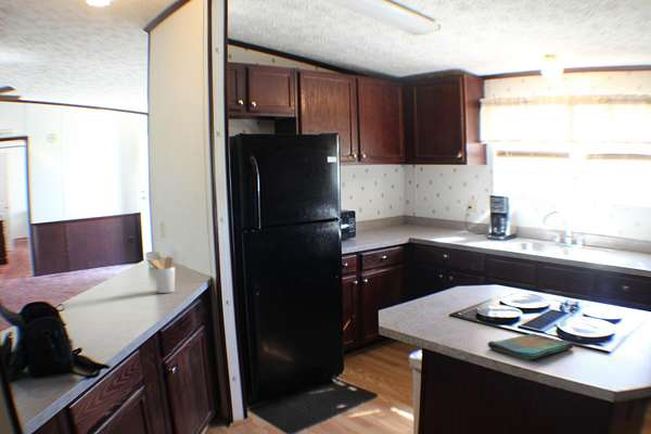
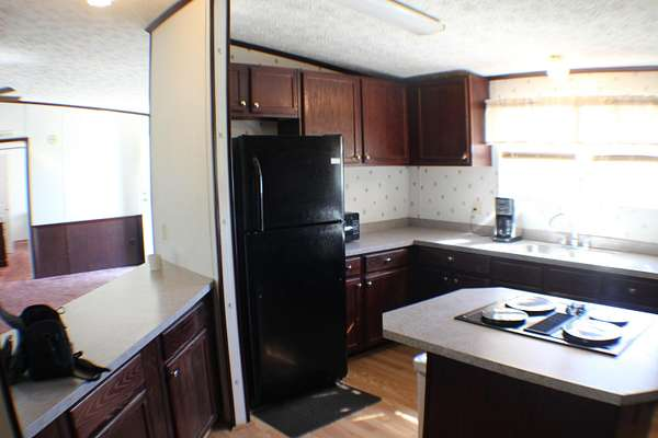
- utensil holder [145,256,176,294]
- dish towel [486,332,574,361]
